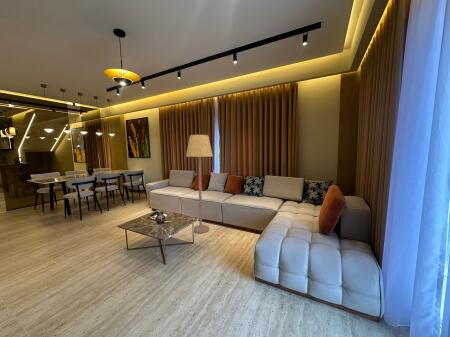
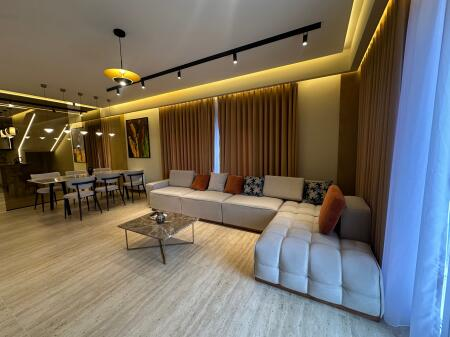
- lamp [185,134,214,234]
